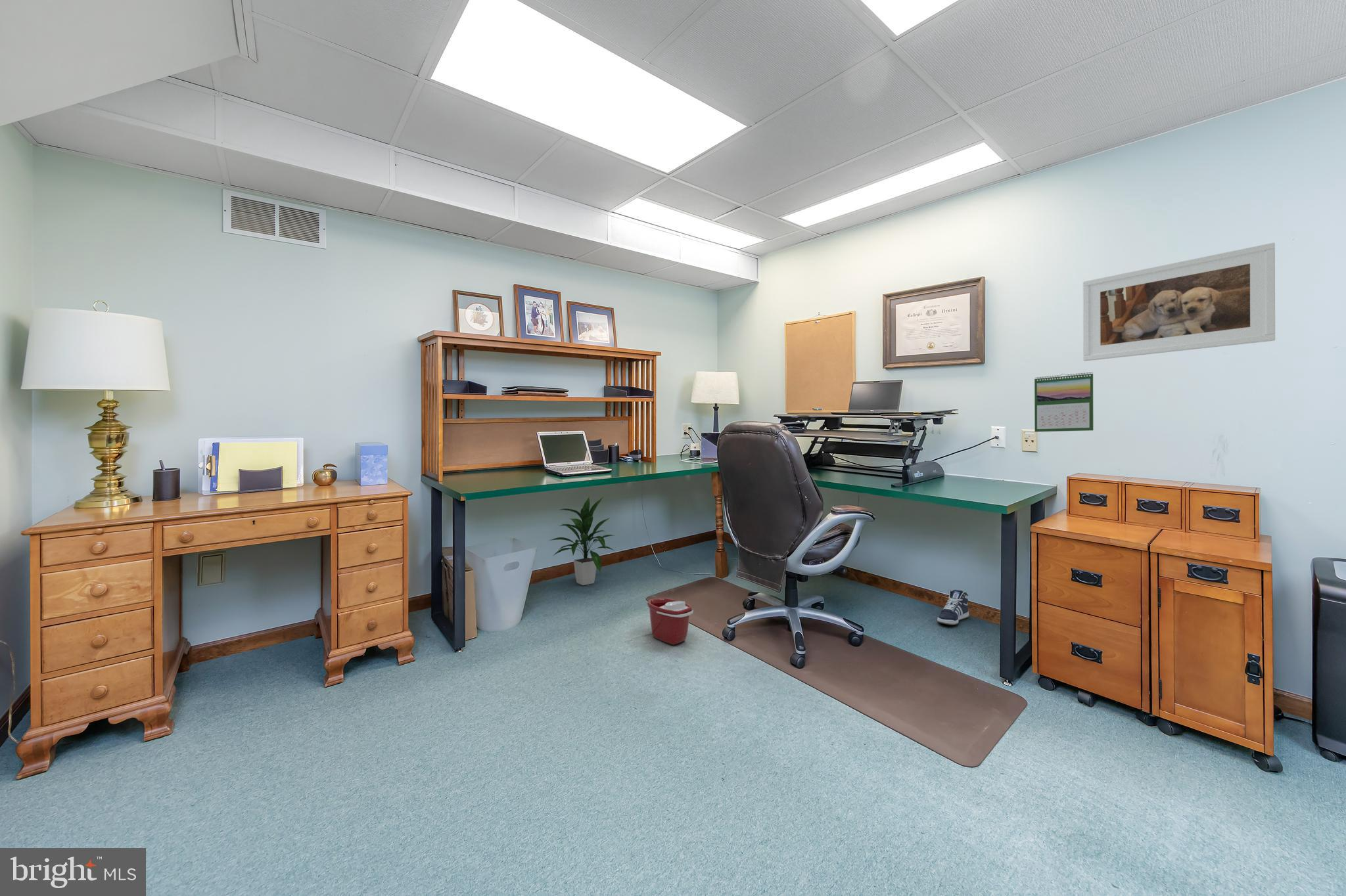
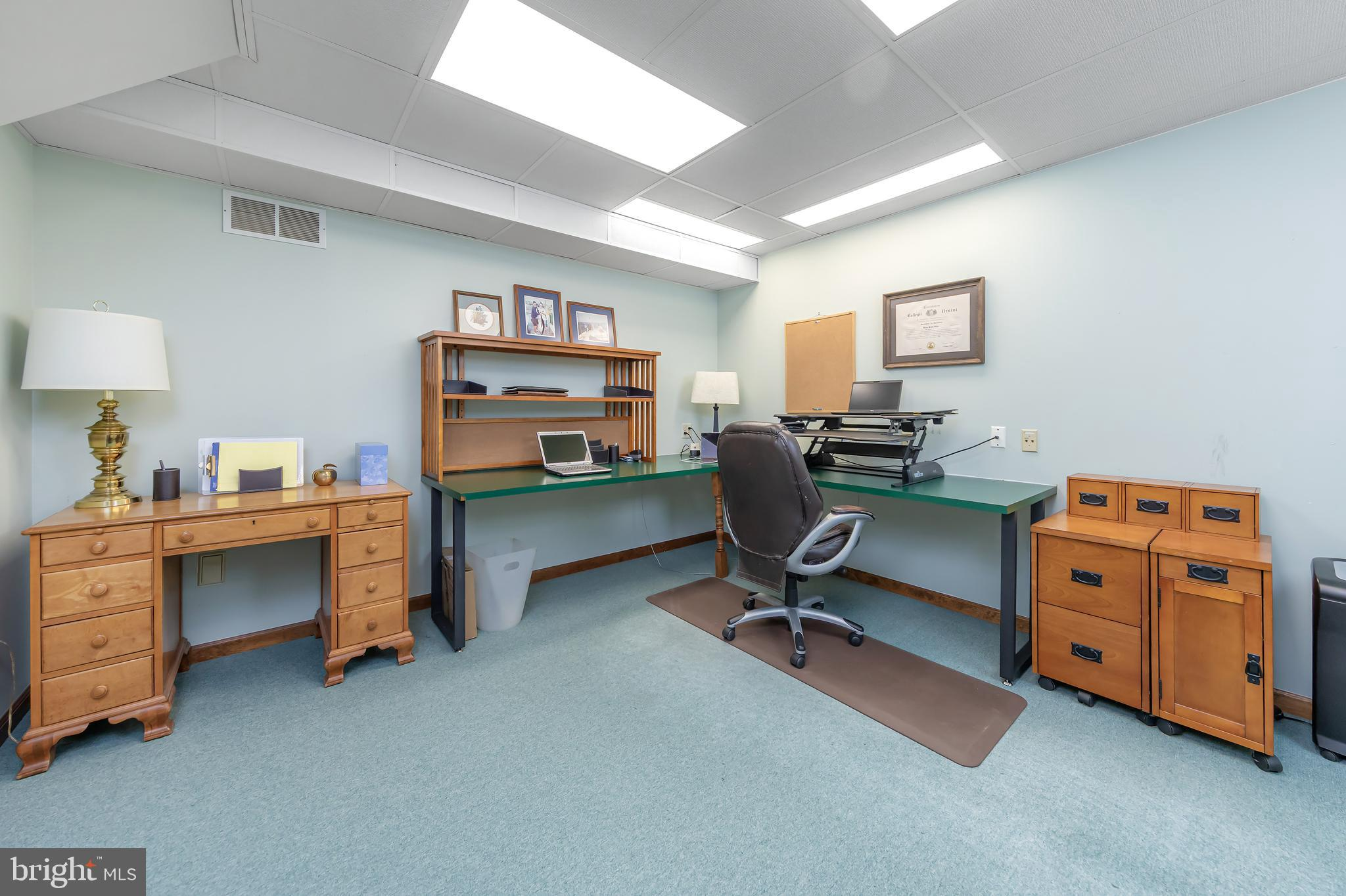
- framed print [1082,242,1276,362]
- bucket [647,597,694,646]
- calendar [1034,372,1094,432]
- sneaker [937,589,969,625]
- indoor plant [547,496,616,586]
